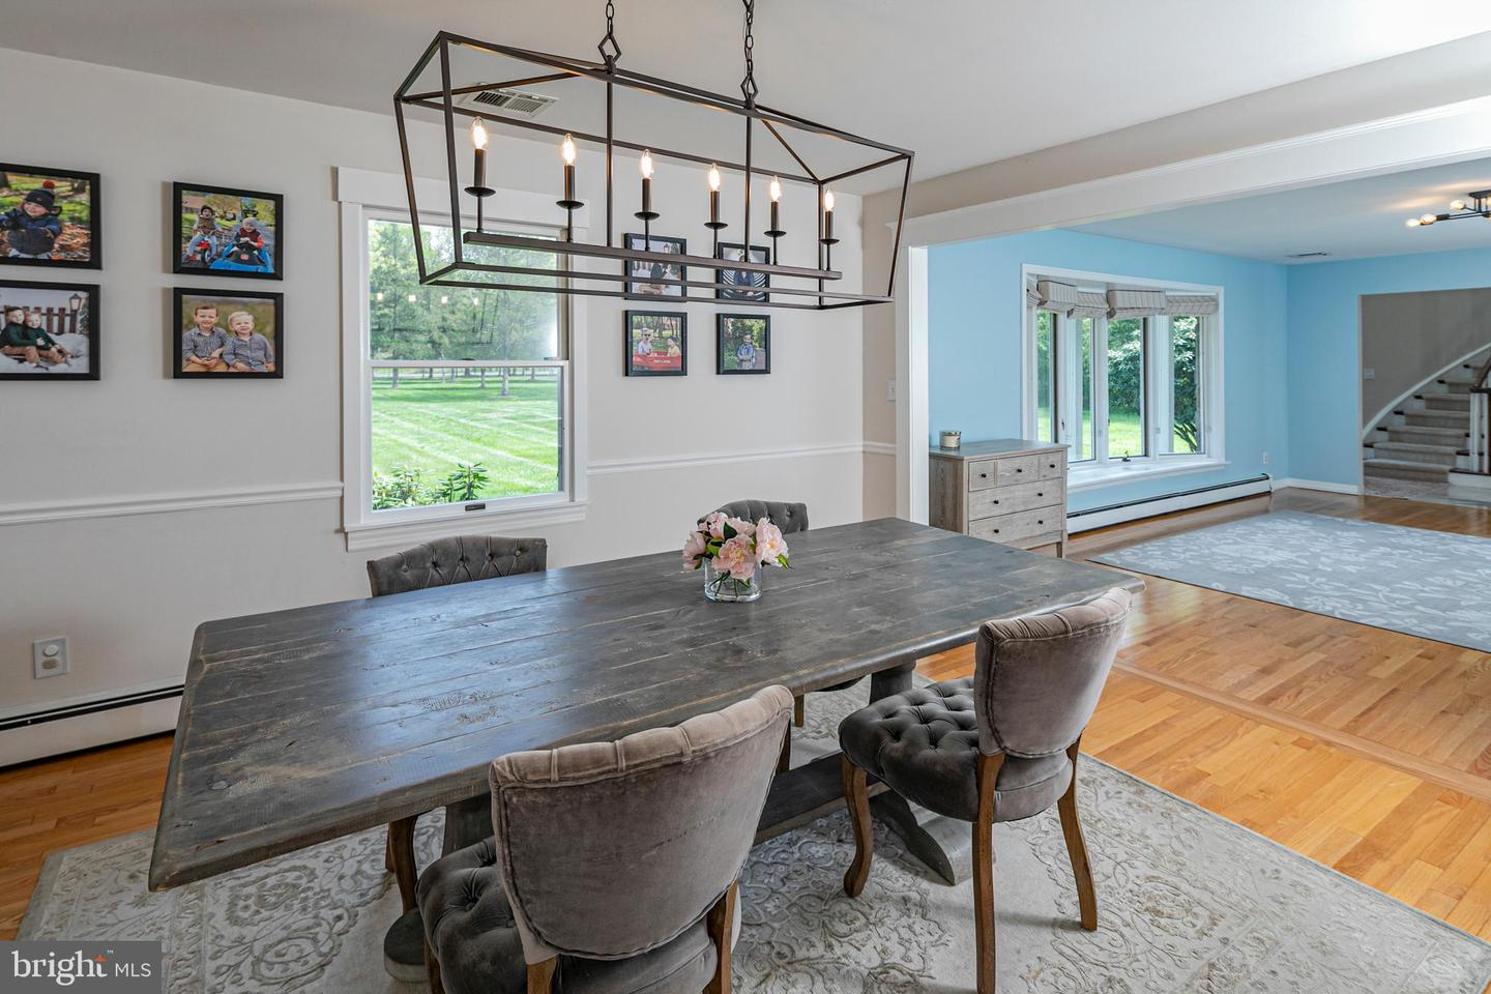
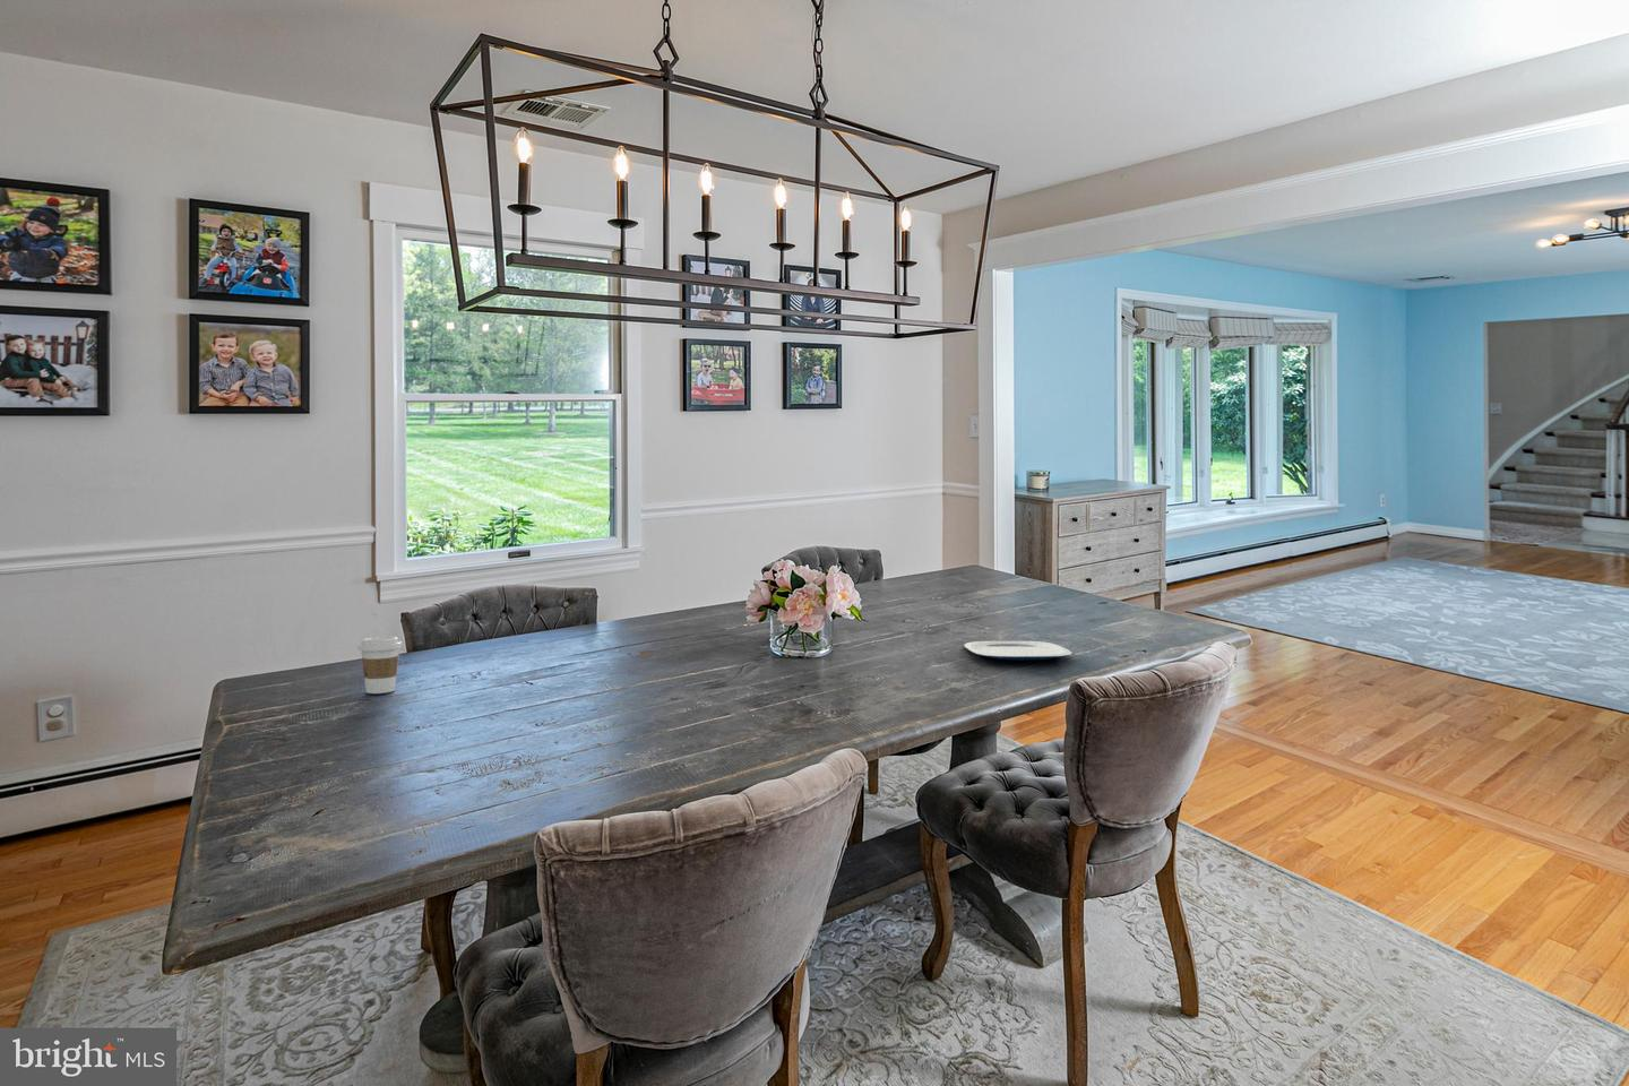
+ plate [962,640,1074,661]
+ coffee cup [356,636,402,695]
